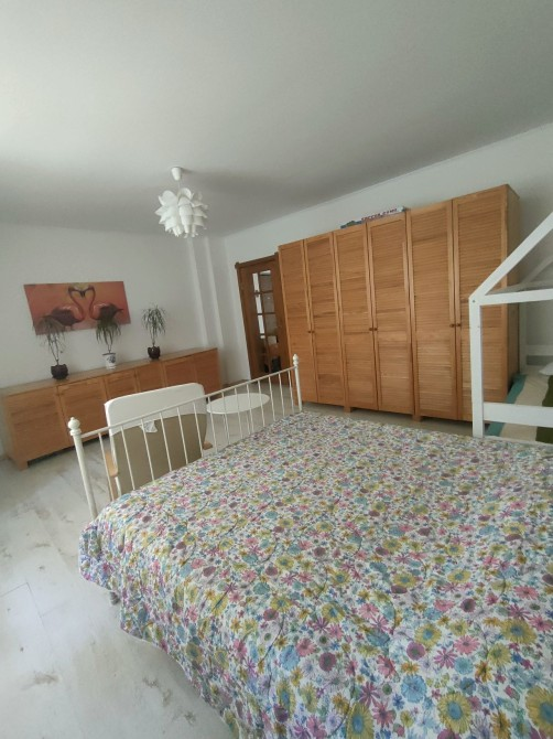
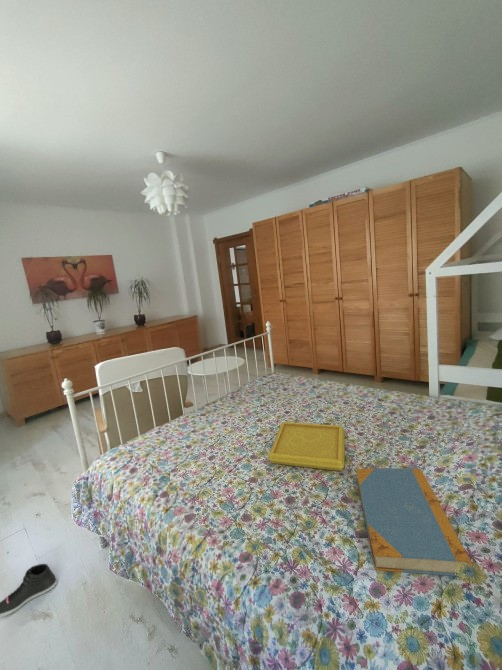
+ sneaker [0,563,58,618]
+ serving tray [267,421,345,472]
+ book [355,467,473,577]
